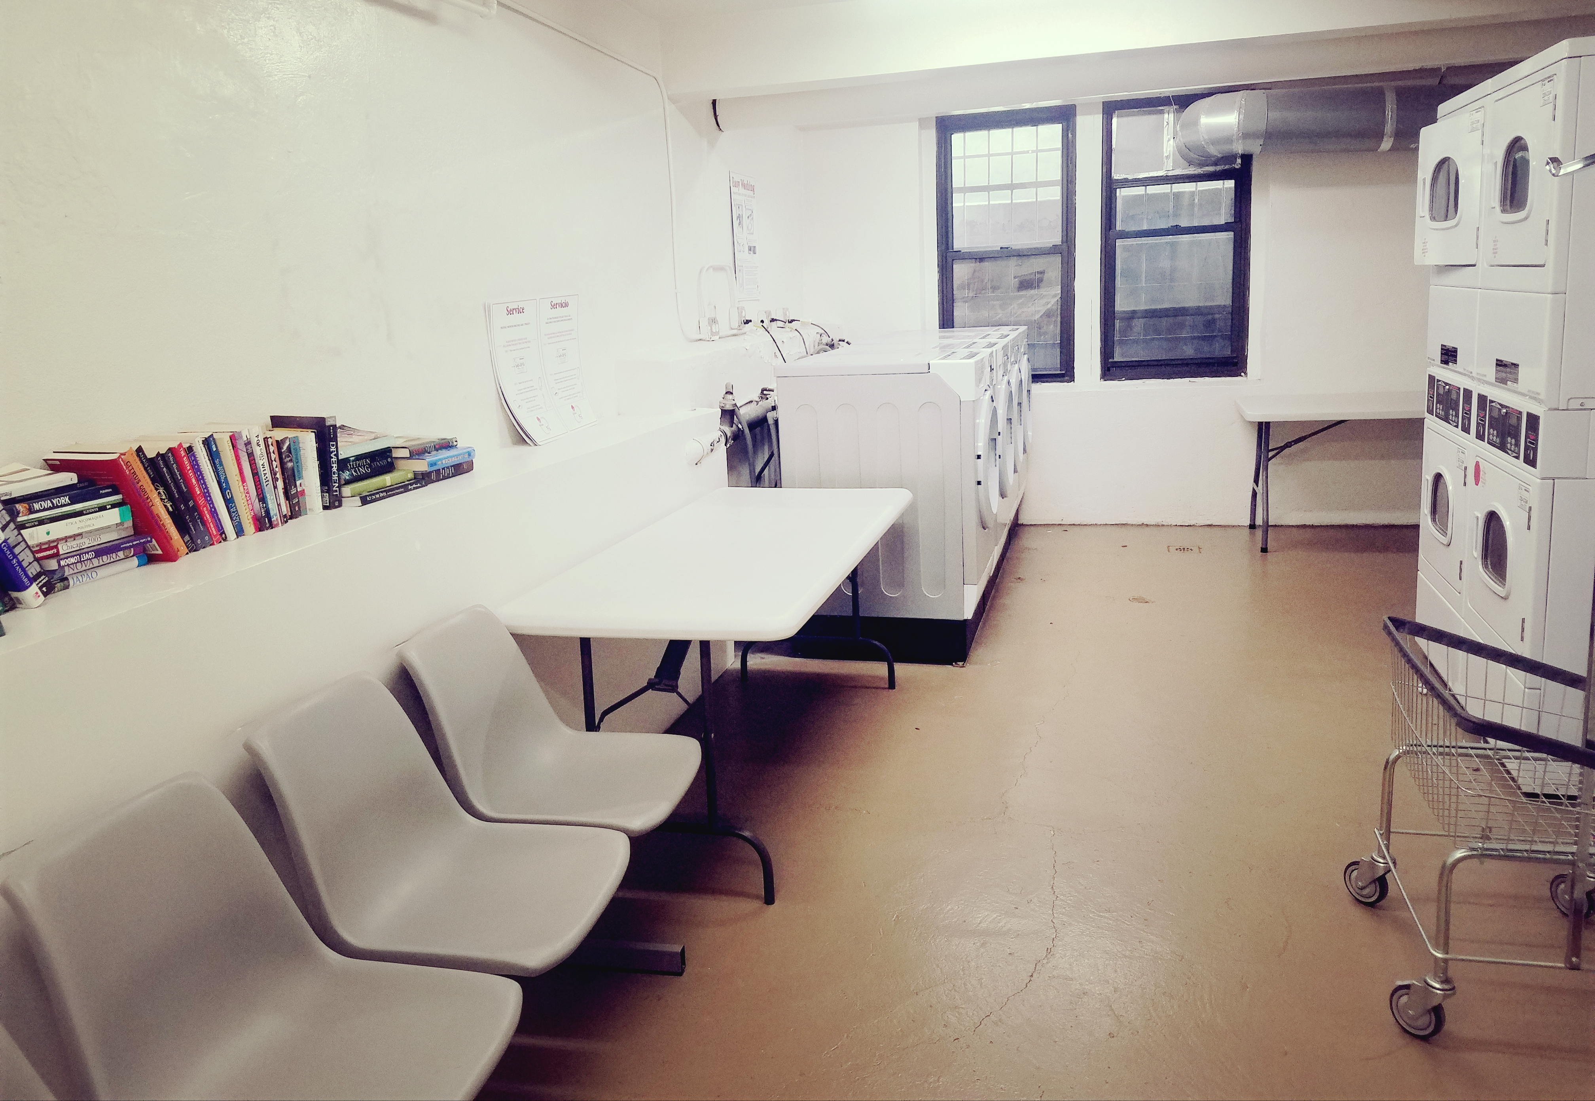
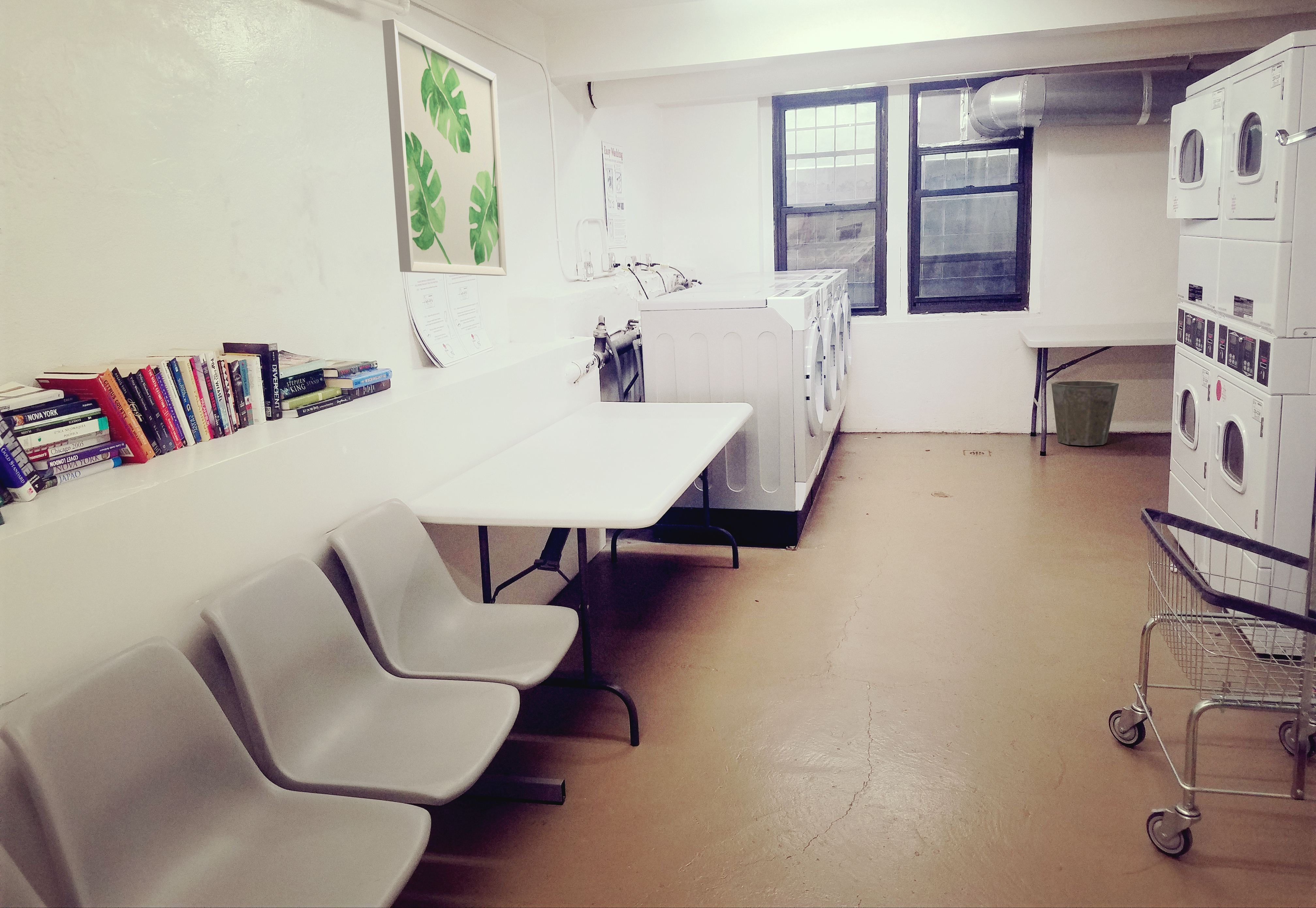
+ wall art [382,19,507,276]
+ waste bin [1051,380,1119,446]
